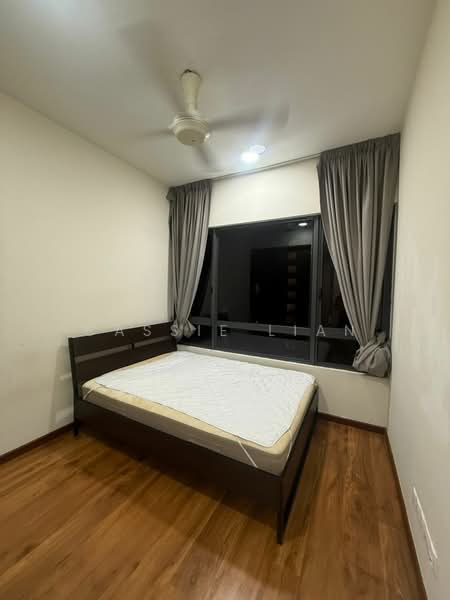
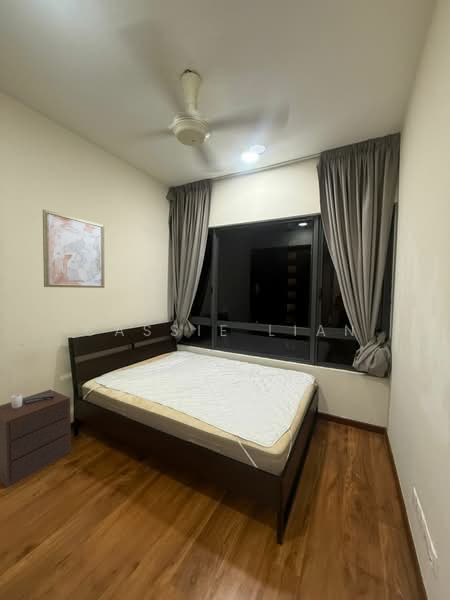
+ nightstand [0,389,72,489]
+ wall art [42,208,105,289]
